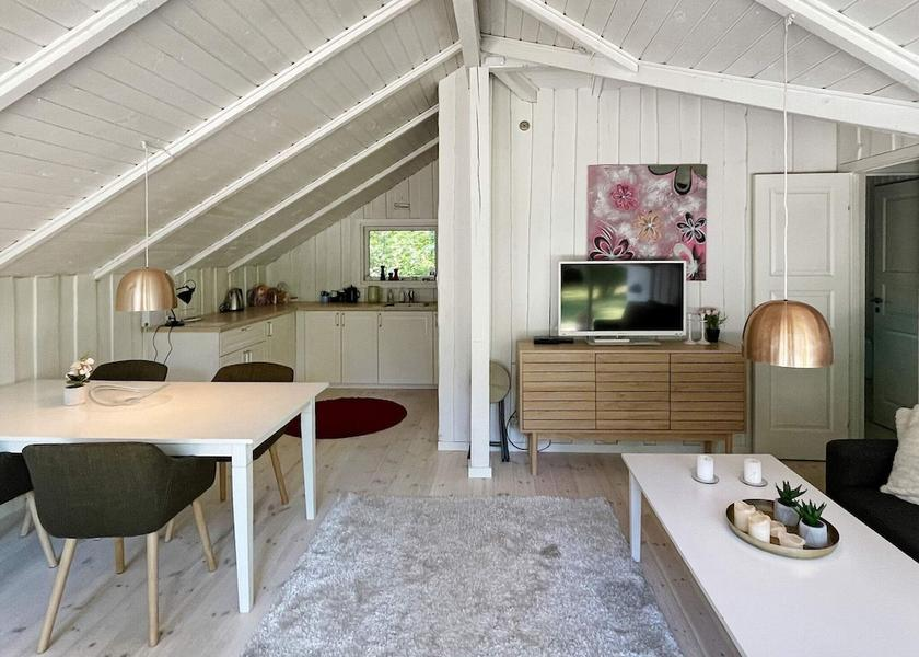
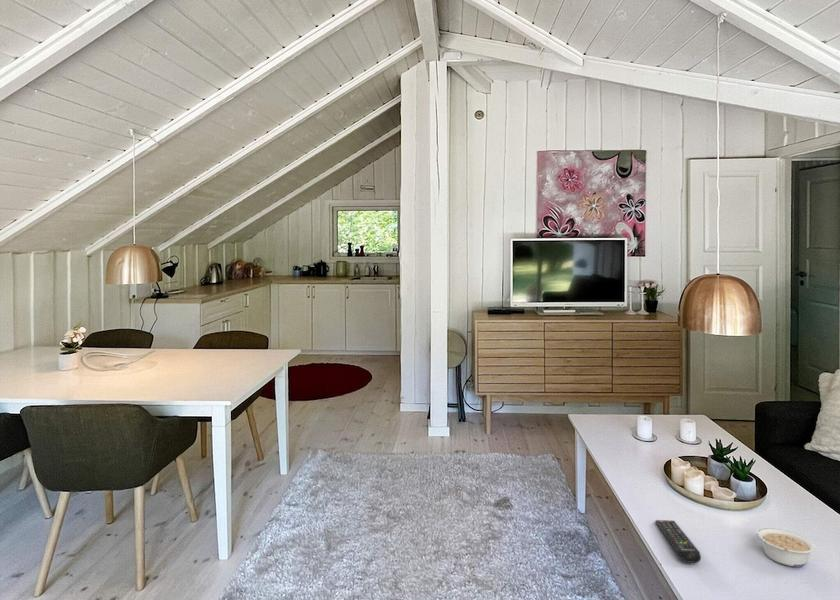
+ remote control [654,519,702,564]
+ legume [755,527,817,568]
